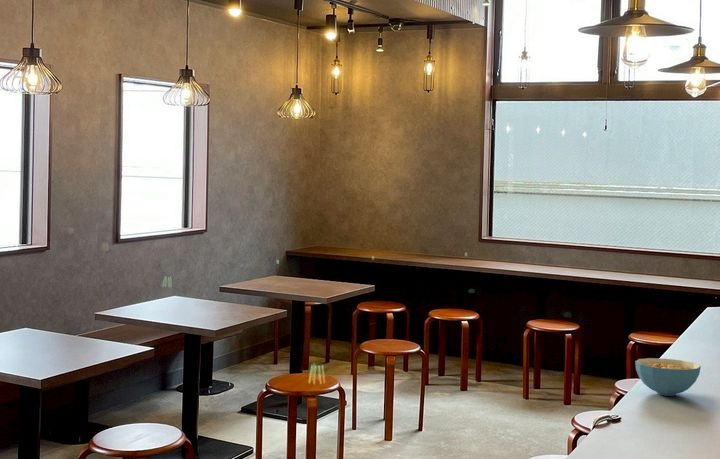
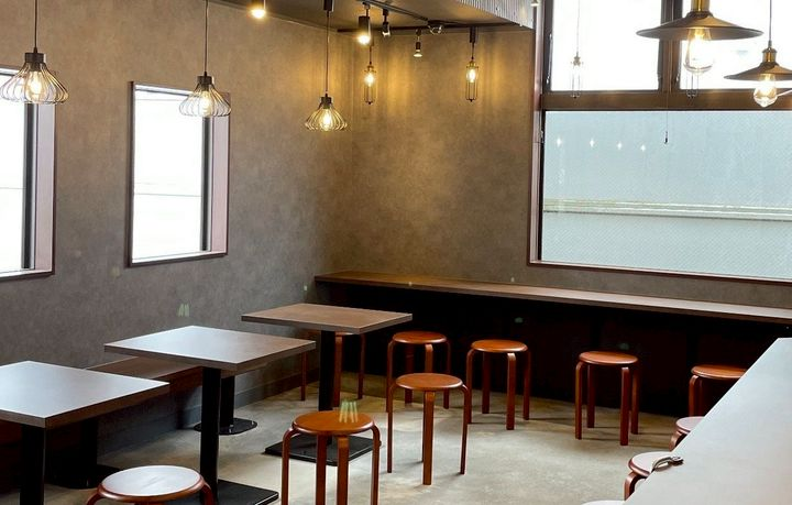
- cereal bowl [634,357,702,397]
